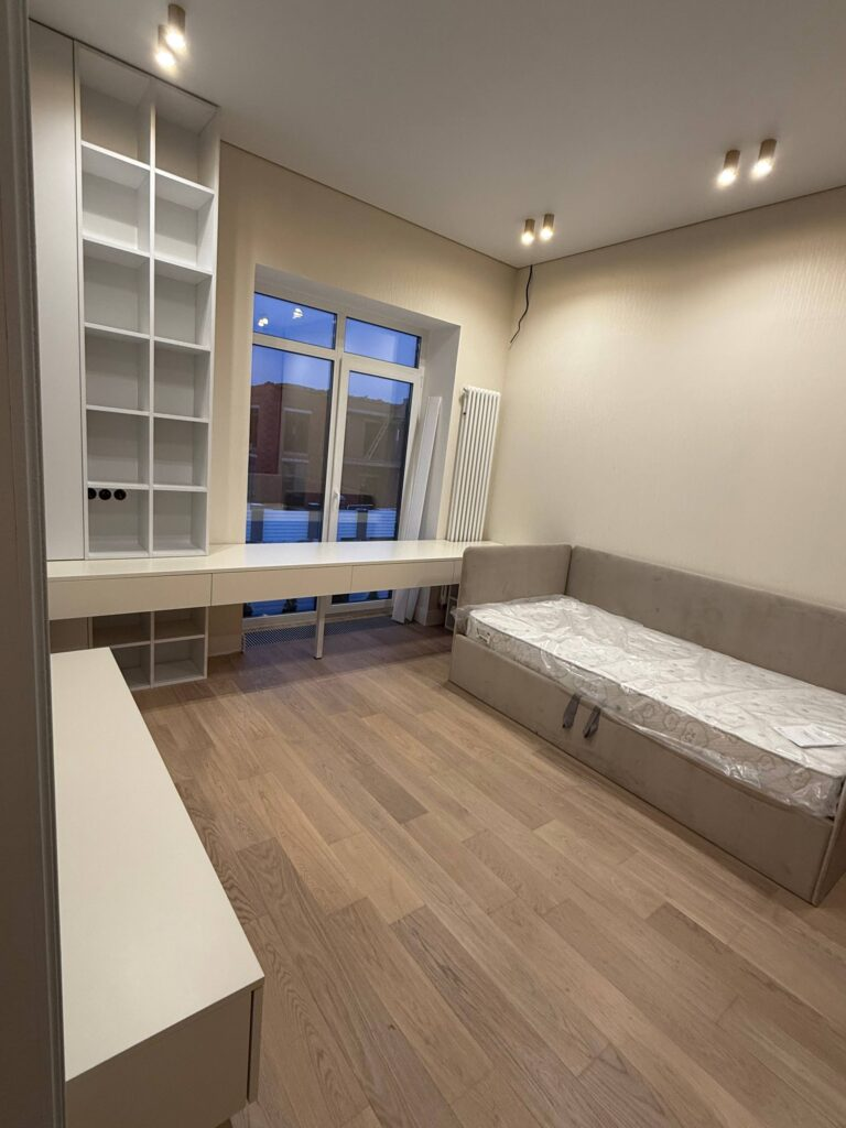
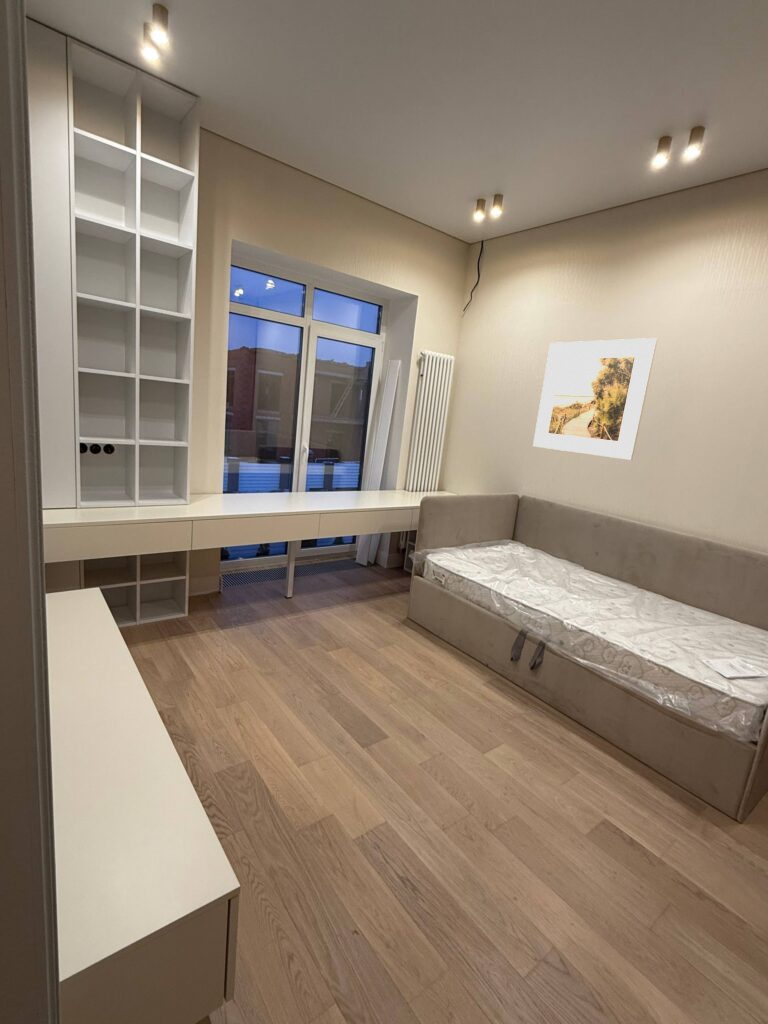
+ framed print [532,337,659,461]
